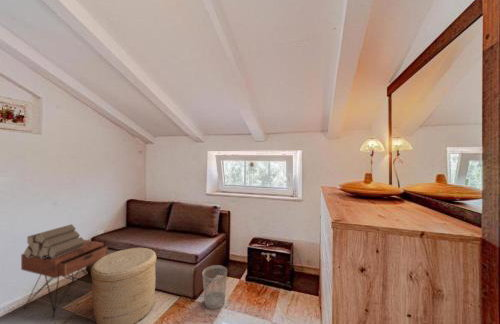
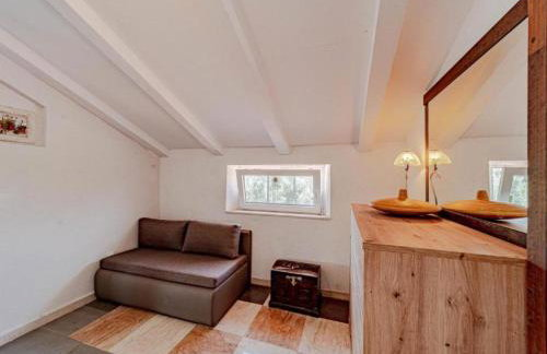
- nightstand [20,239,108,320]
- log pile [23,223,85,258]
- basket [90,247,157,324]
- wastebasket [201,264,228,310]
